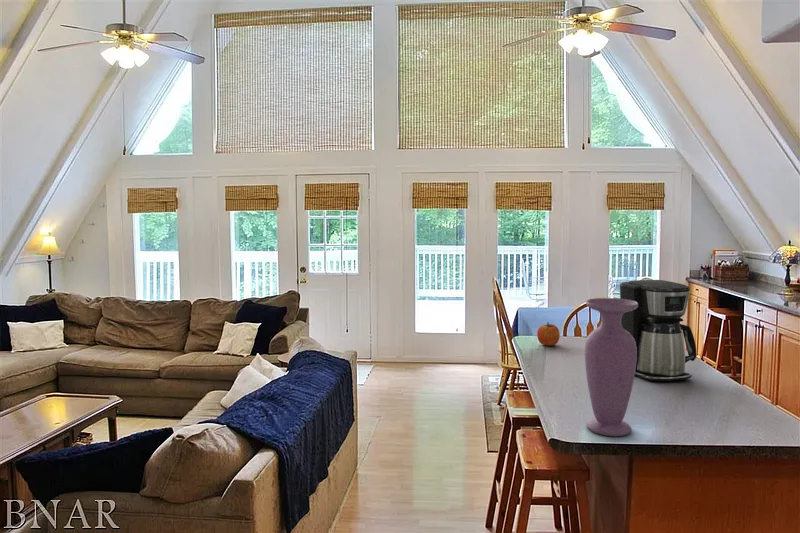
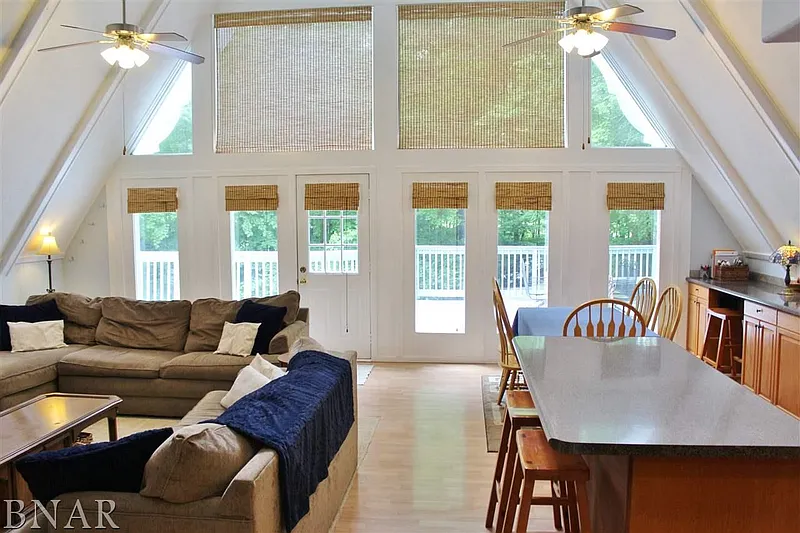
- vase [584,297,638,437]
- coffee maker [619,279,698,382]
- apple [536,321,561,347]
